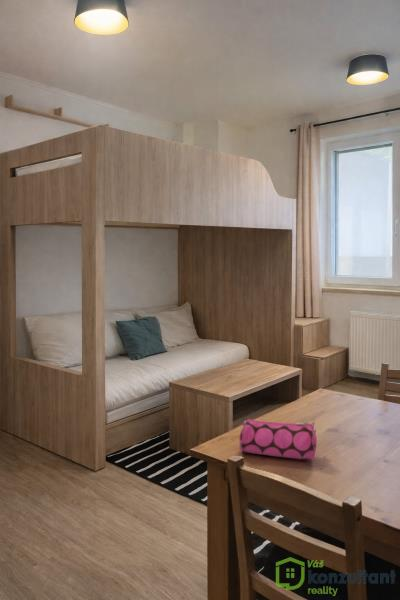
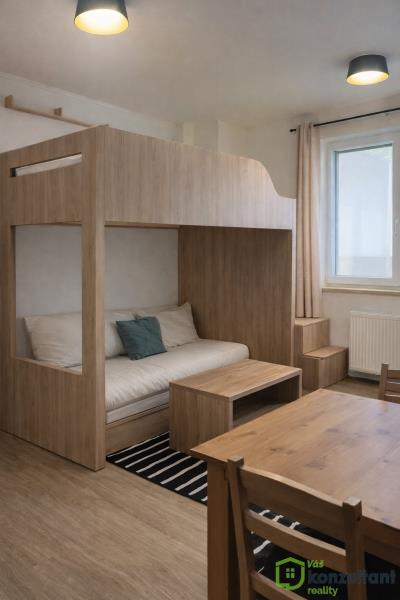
- pencil case [239,418,318,461]
